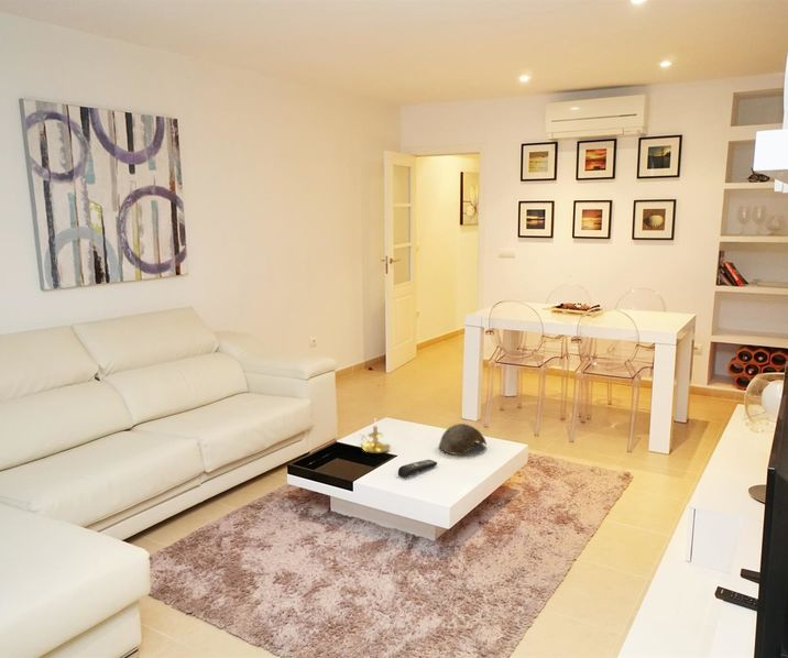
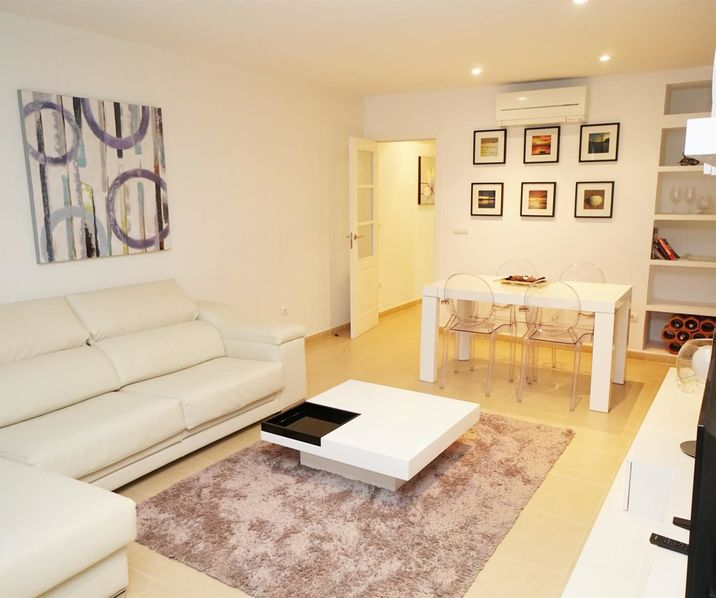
- candle holder [359,419,392,454]
- remote control [397,459,438,479]
- decorative bowl [438,423,488,457]
